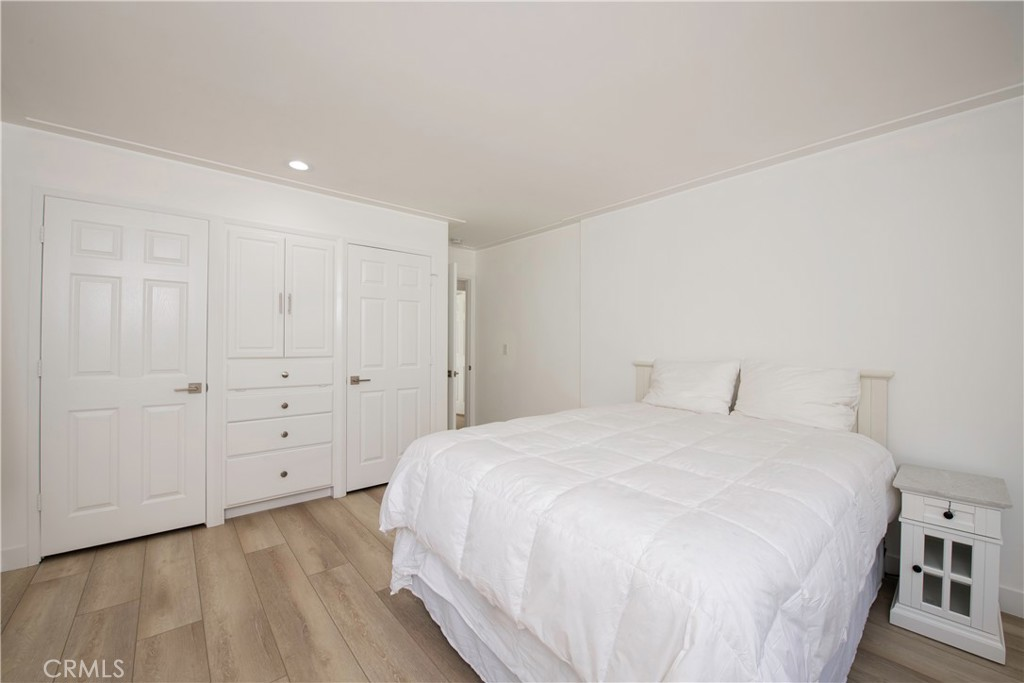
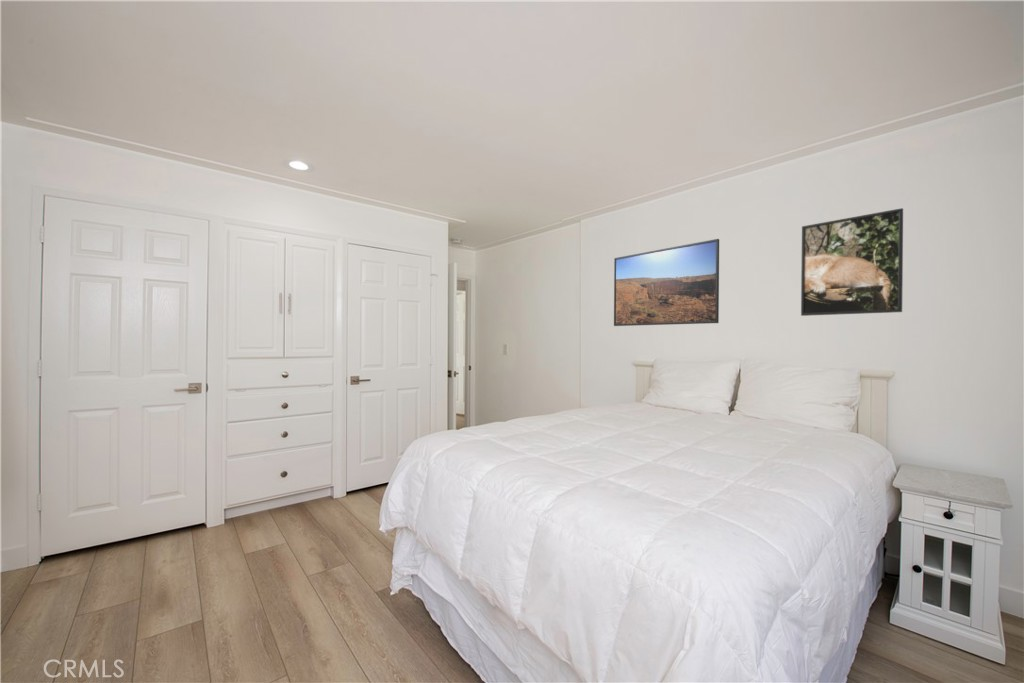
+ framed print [800,207,904,317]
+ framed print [613,238,720,327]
